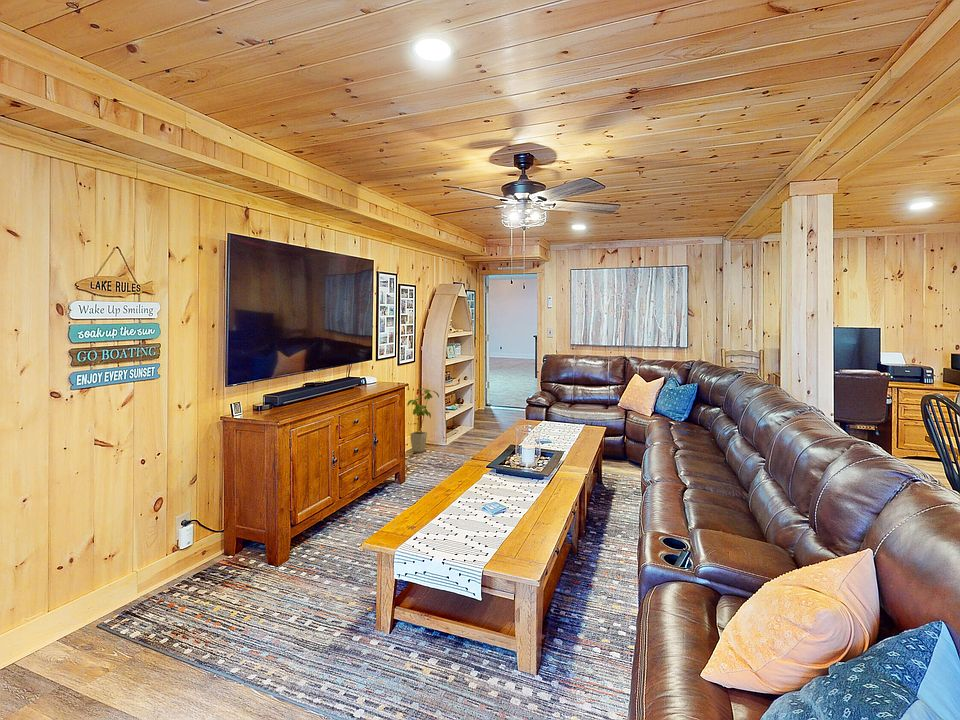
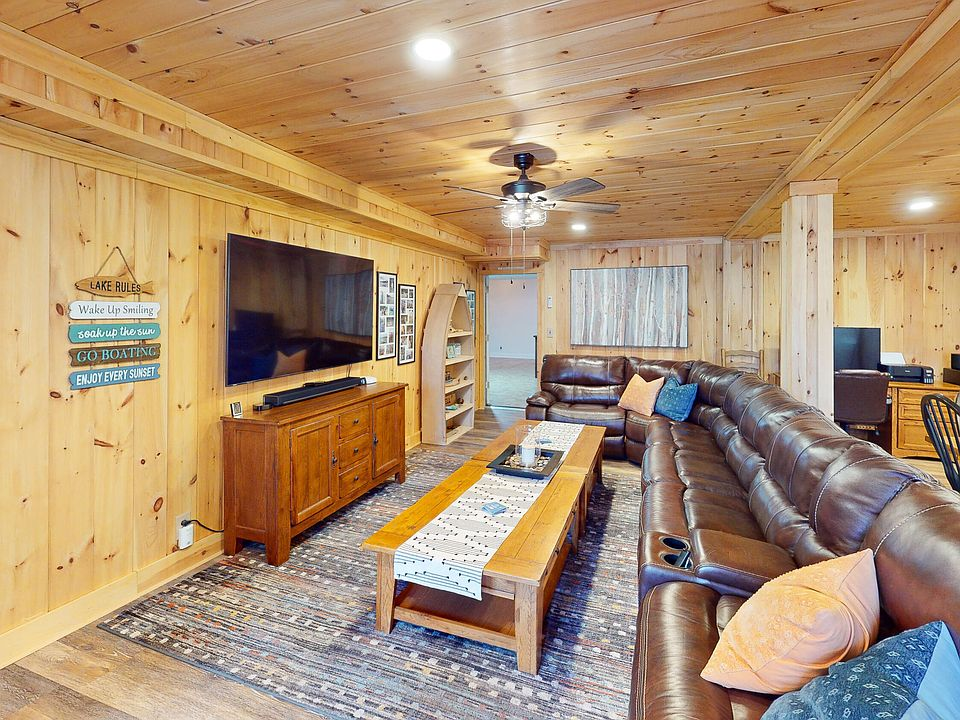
- house plant [406,387,440,453]
